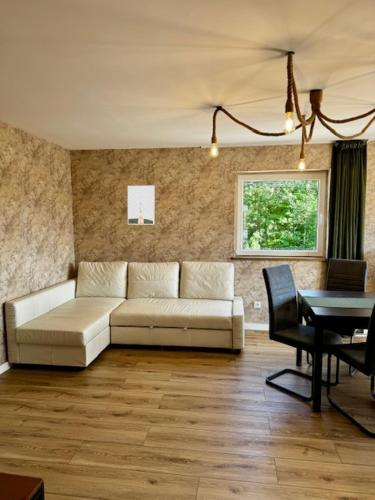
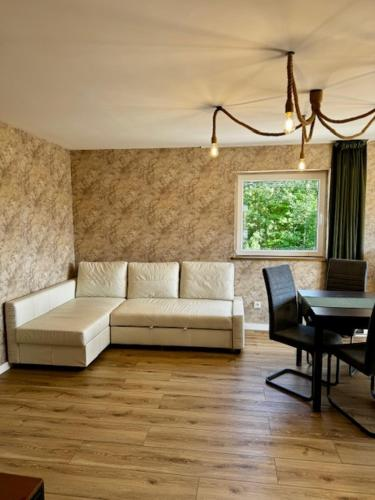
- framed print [127,185,155,225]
